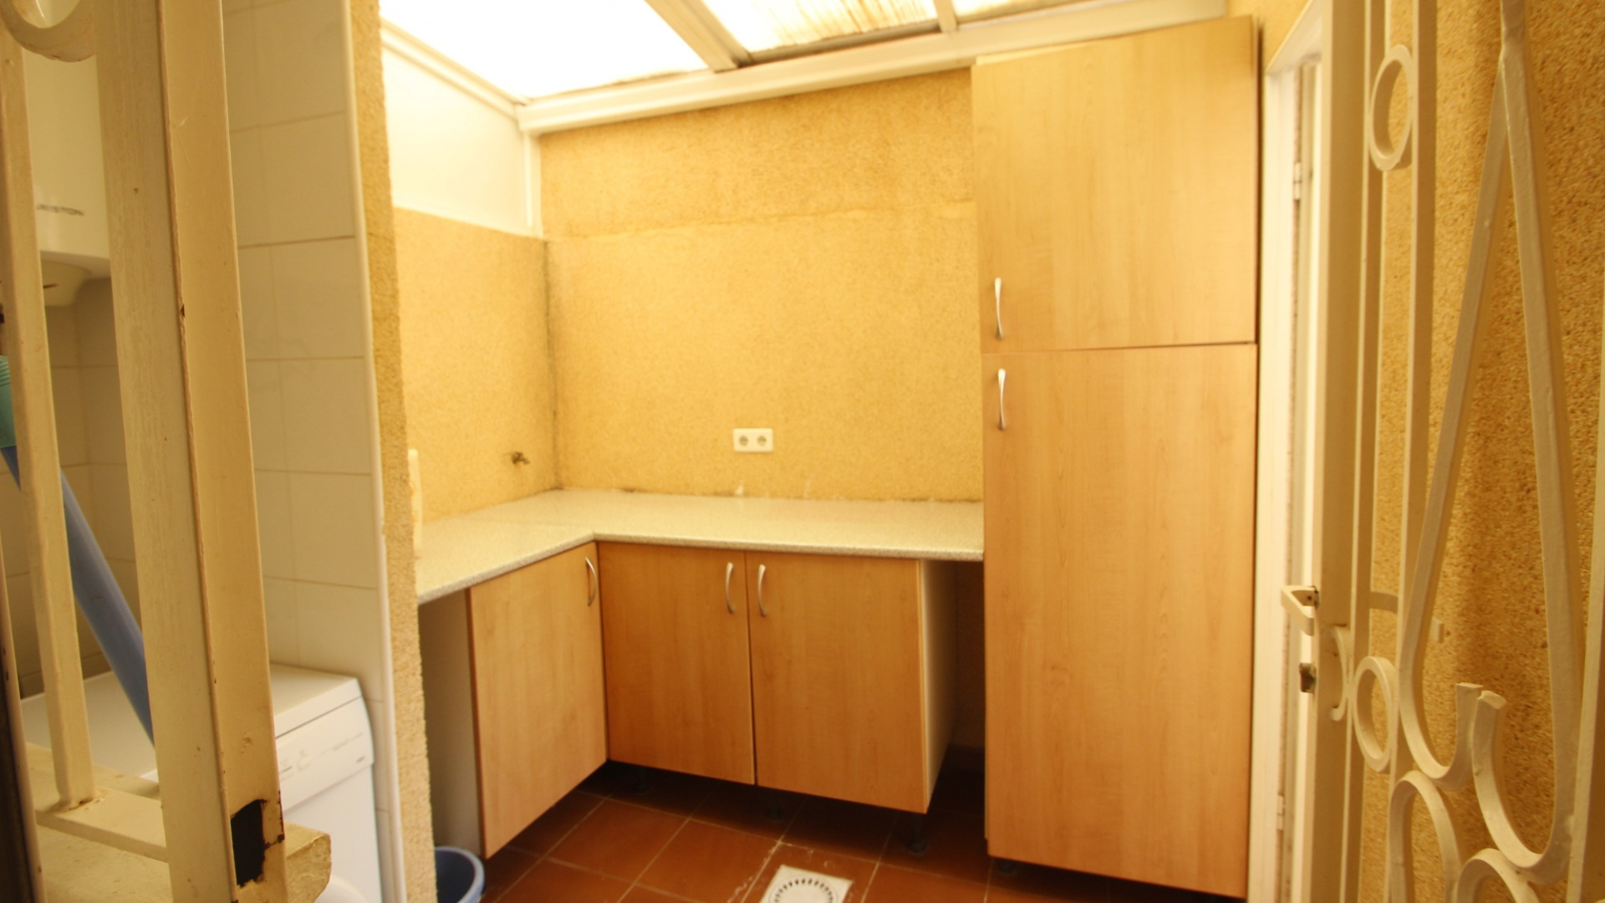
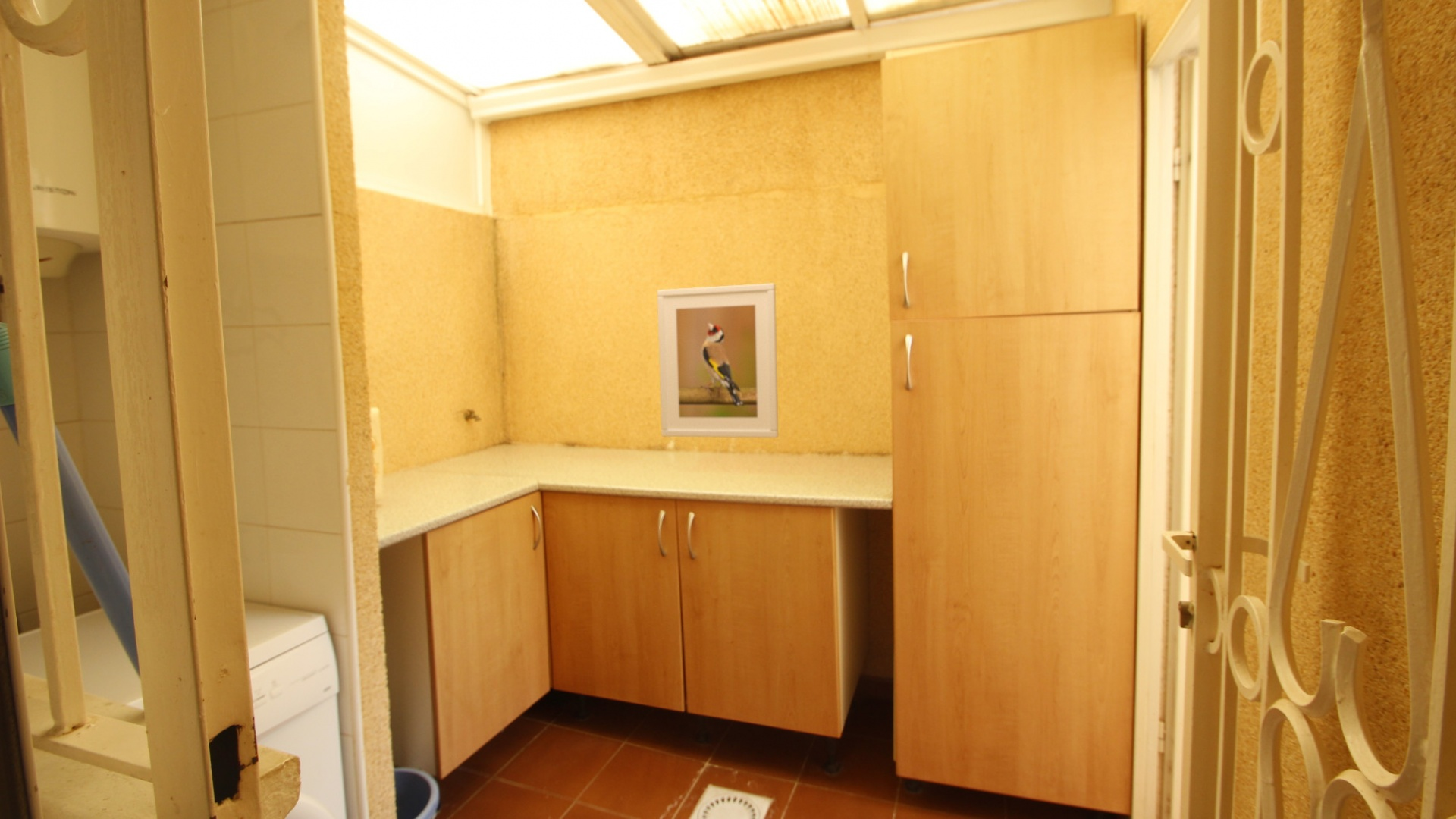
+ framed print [657,283,779,438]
